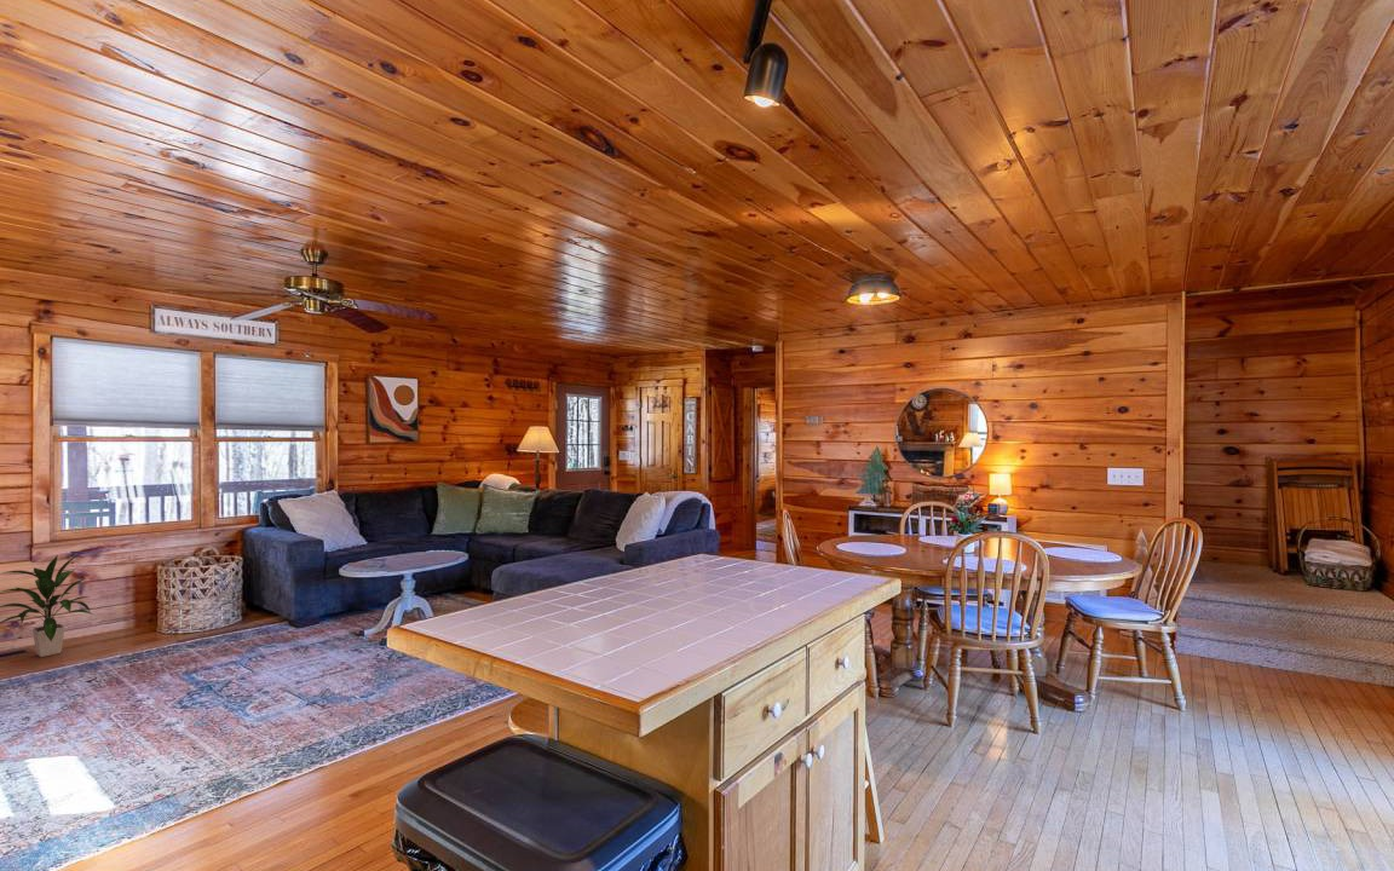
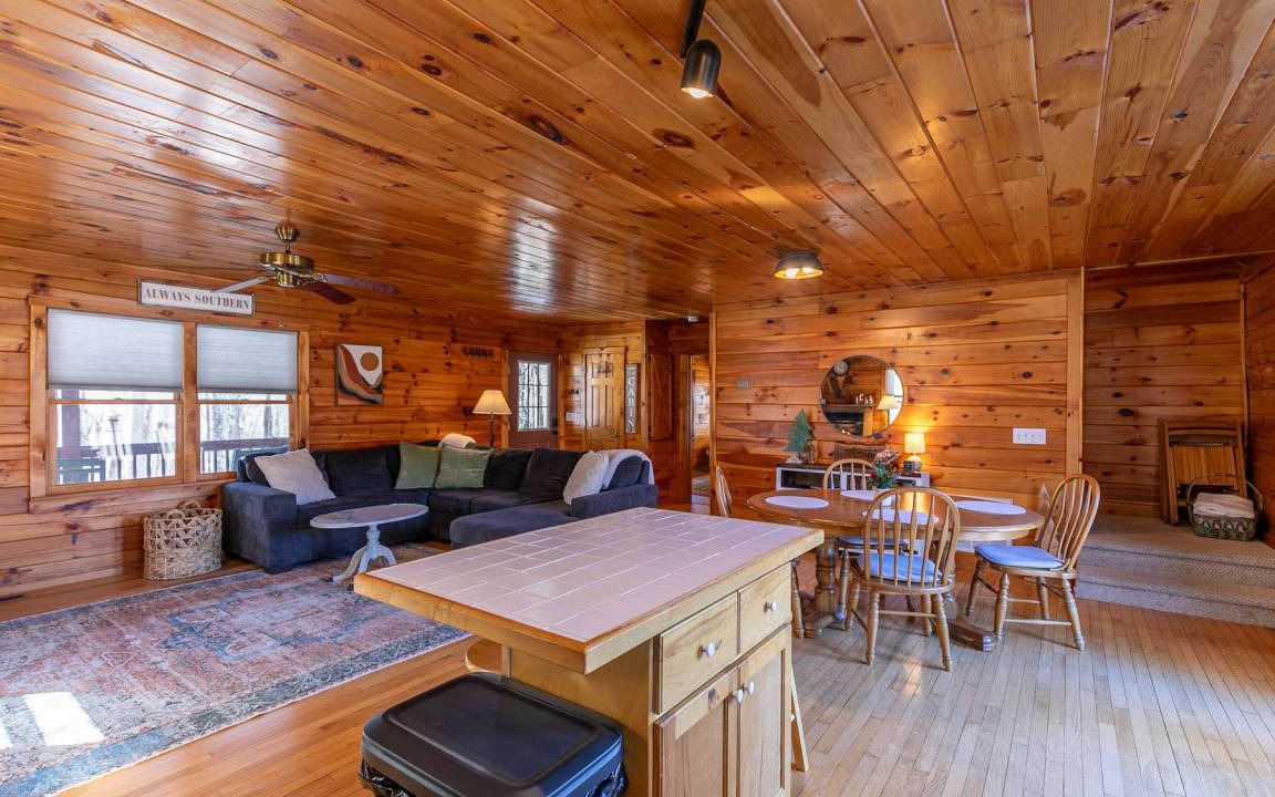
- indoor plant [0,554,94,658]
